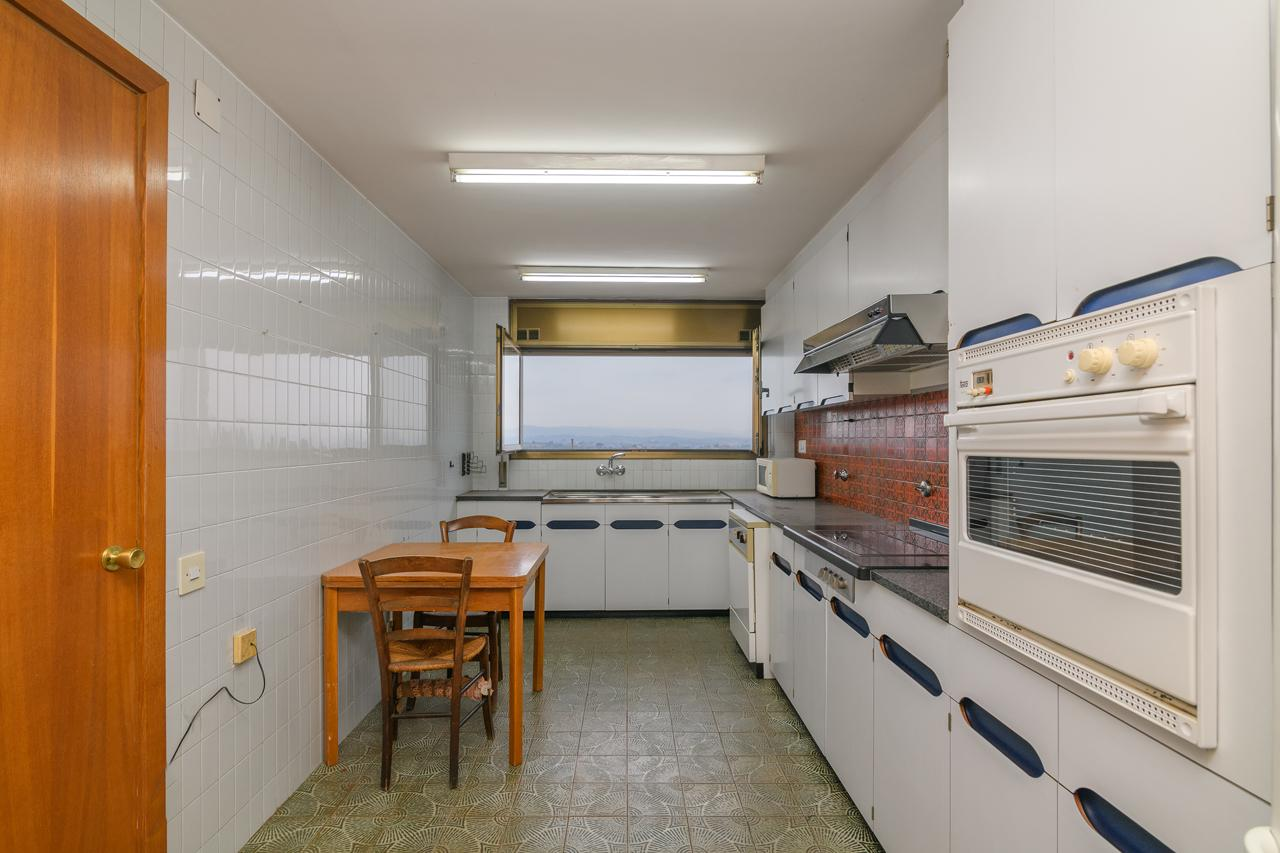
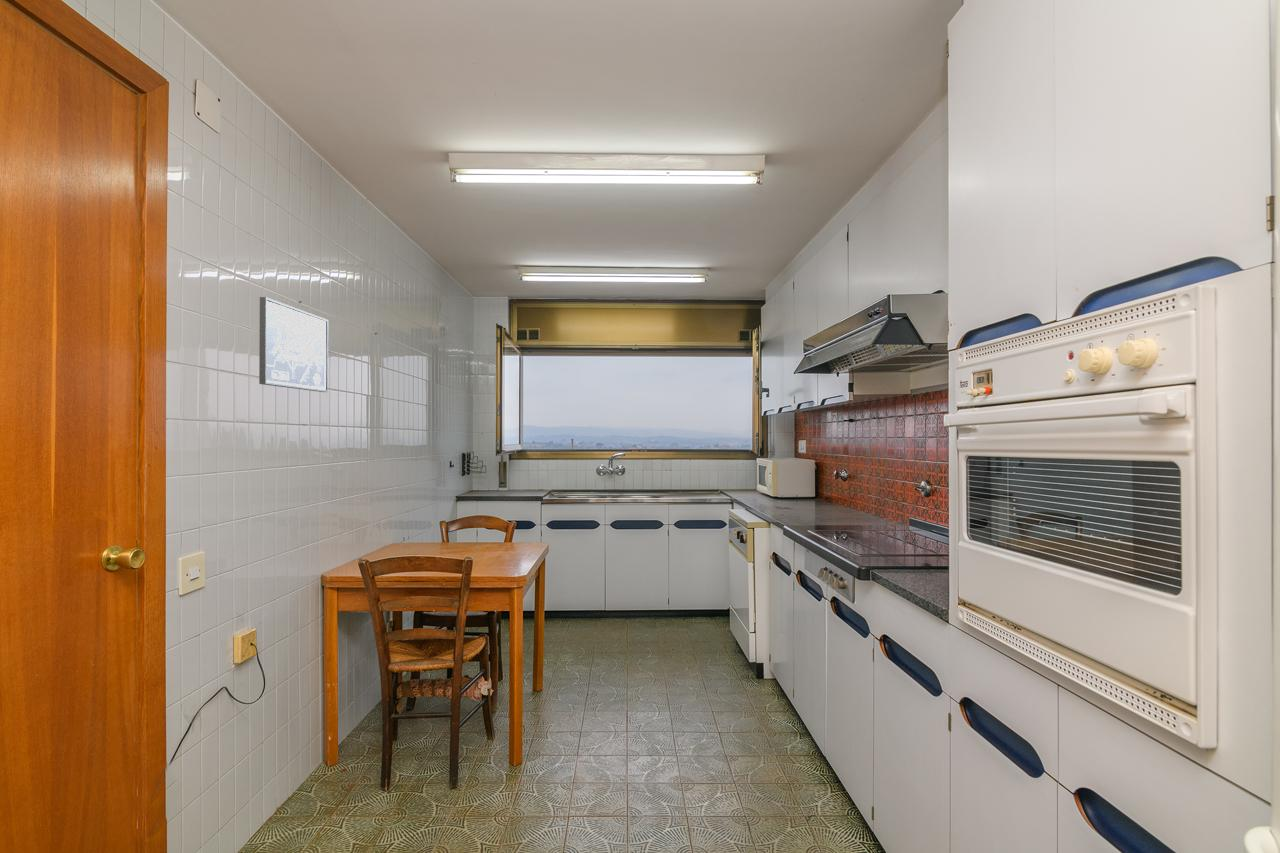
+ wall art [258,296,329,393]
